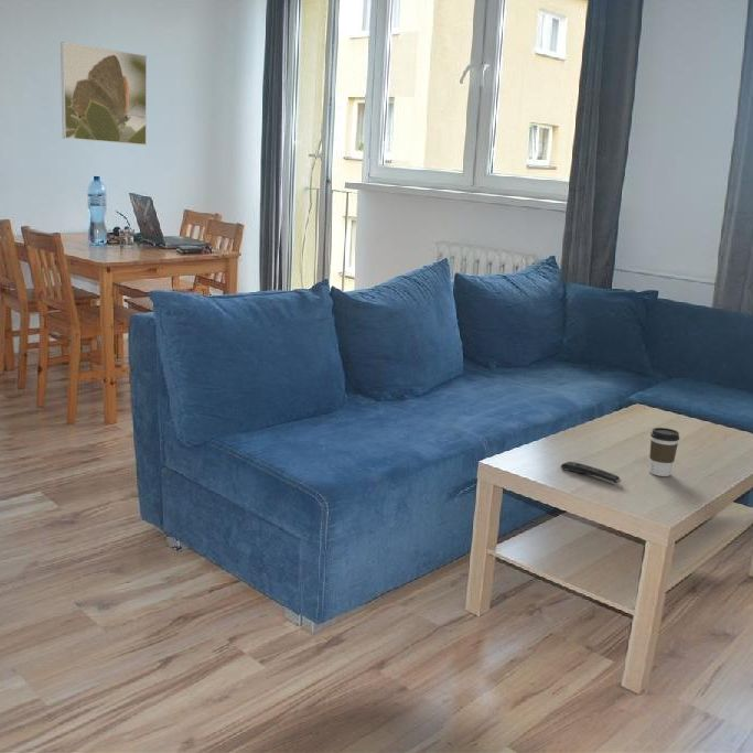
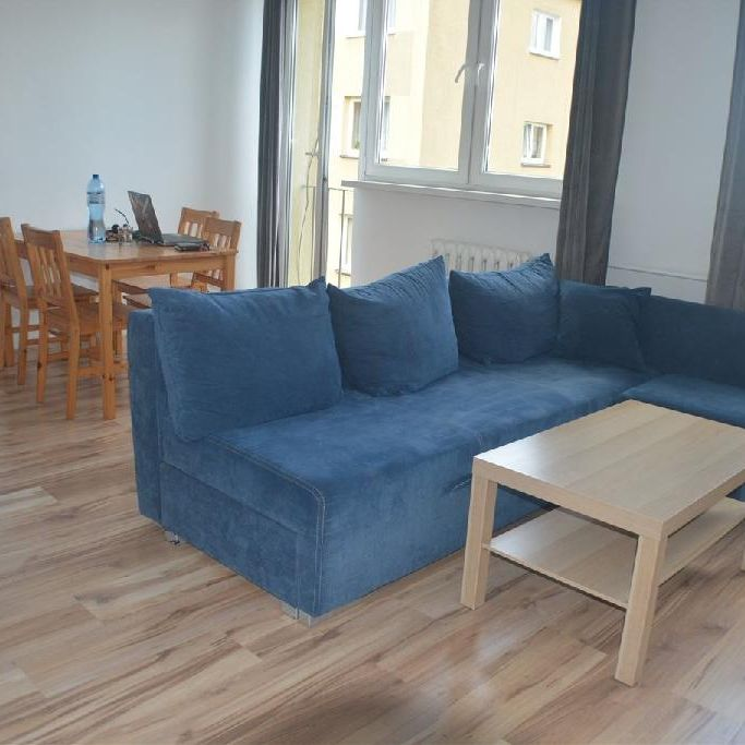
- coffee cup [648,427,680,477]
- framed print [60,41,148,147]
- remote control [560,461,622,484]
